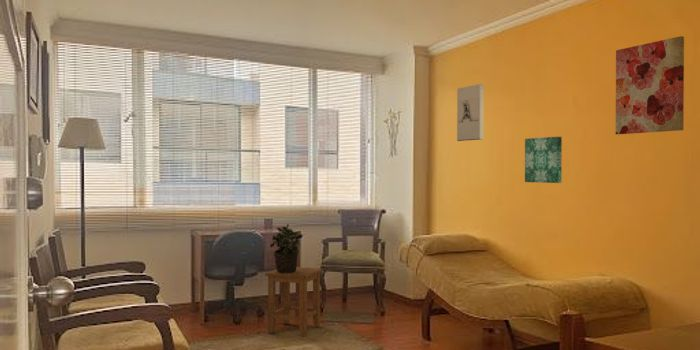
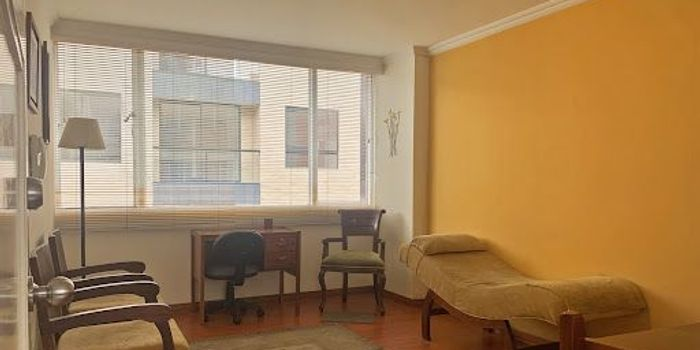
- stool [264,266,323,338]
- wall art [615,35,685,135]
- wall sculpture [456,83,485,142]
- wall art [524,136,563,184]
- potted plant [269,223,304,273]
